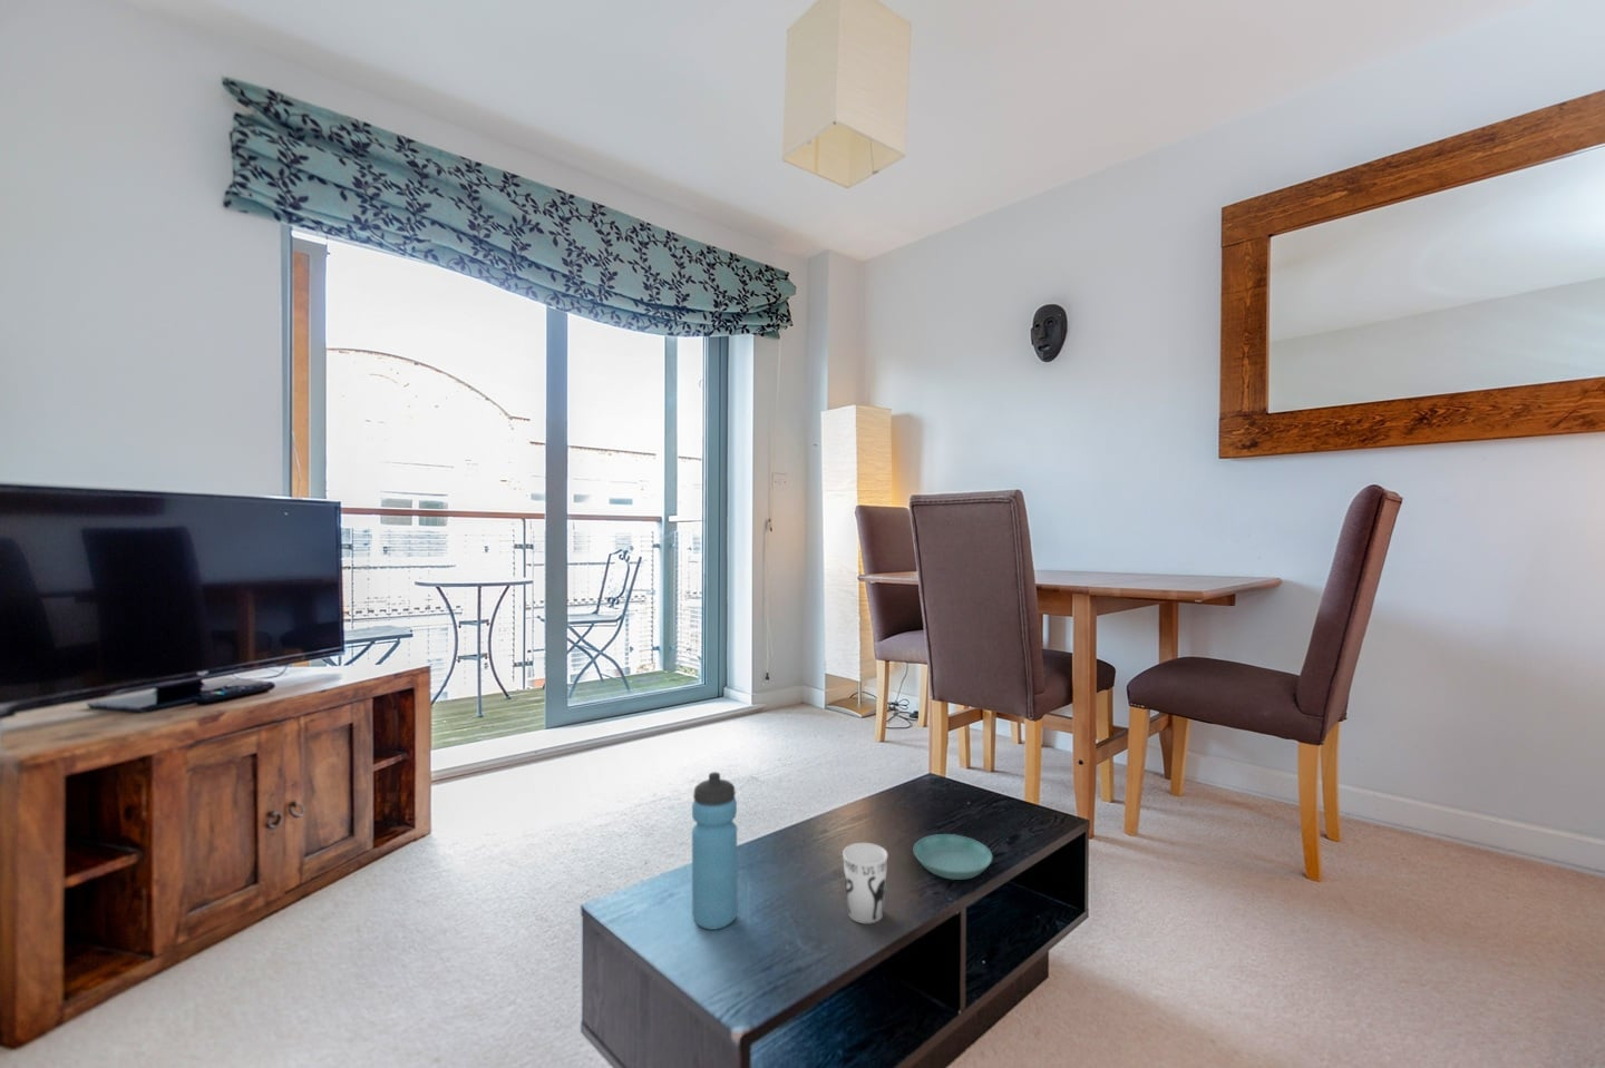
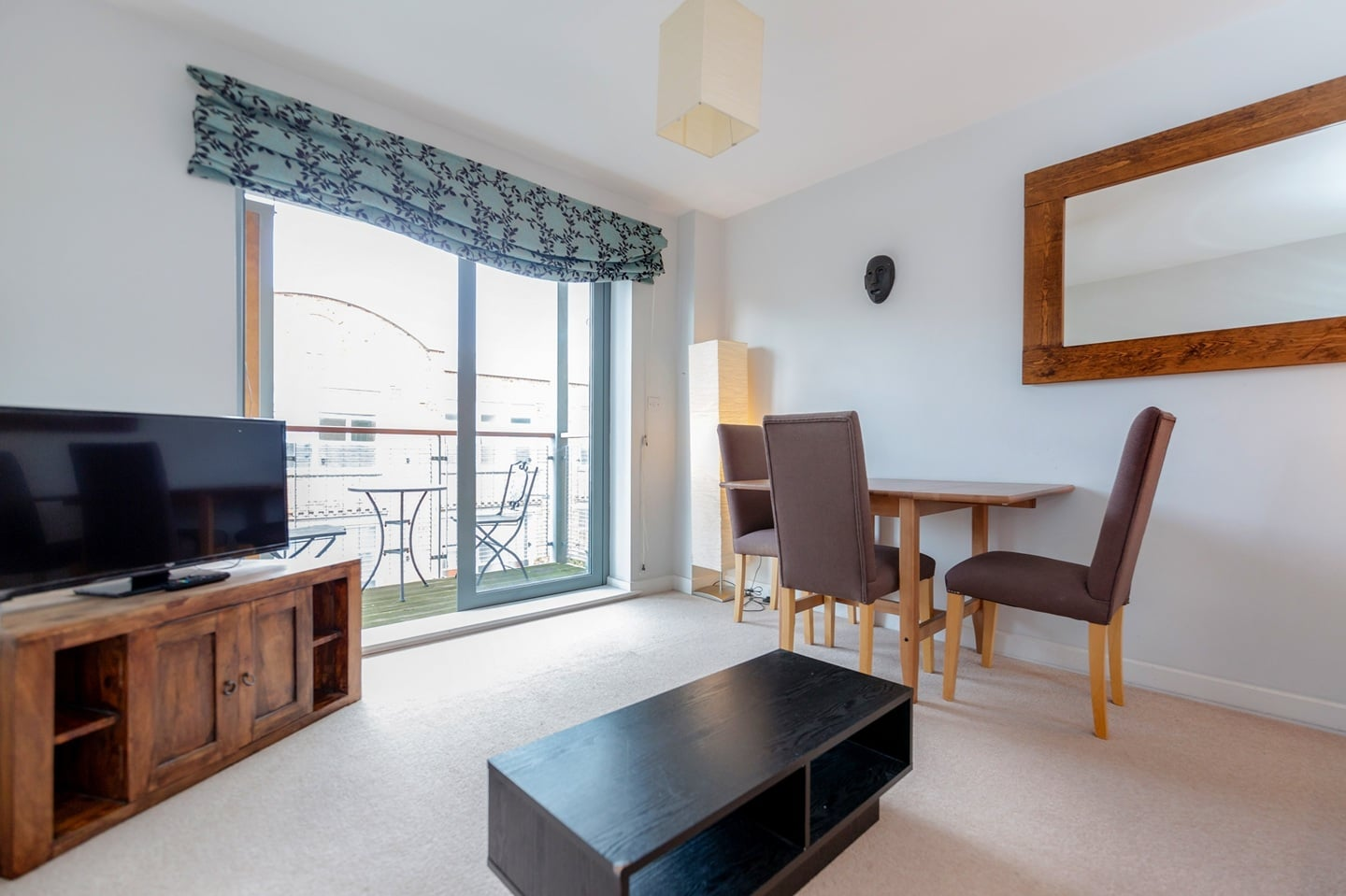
- saucer [913,833,993,881]
- cup [842,842,890,924]
- water bottle [692,771,739,931]
